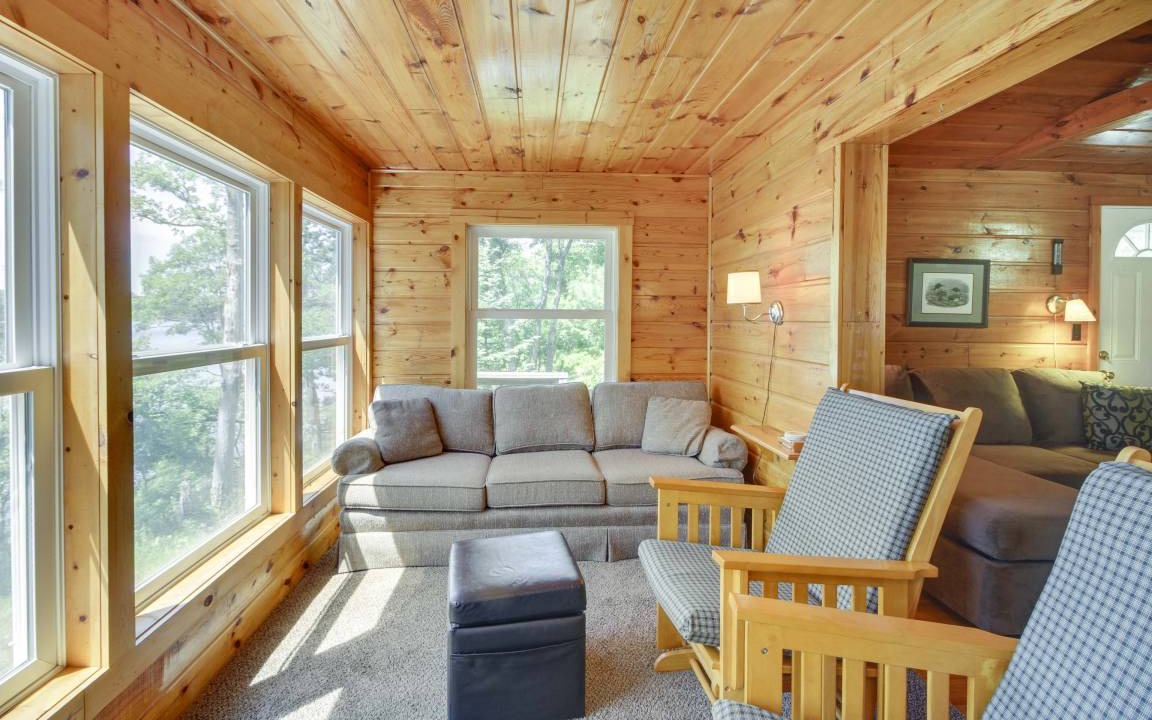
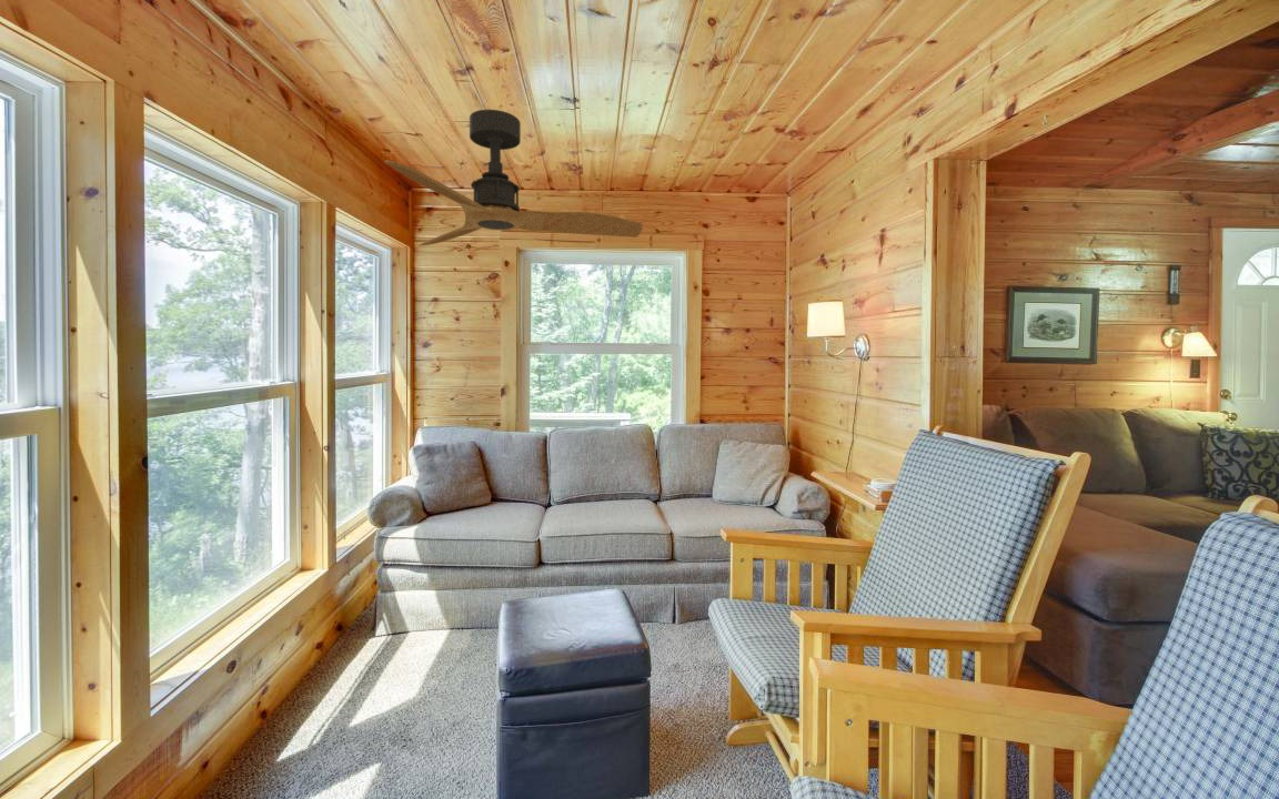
+ ceiling fan [383,109,644,247]
